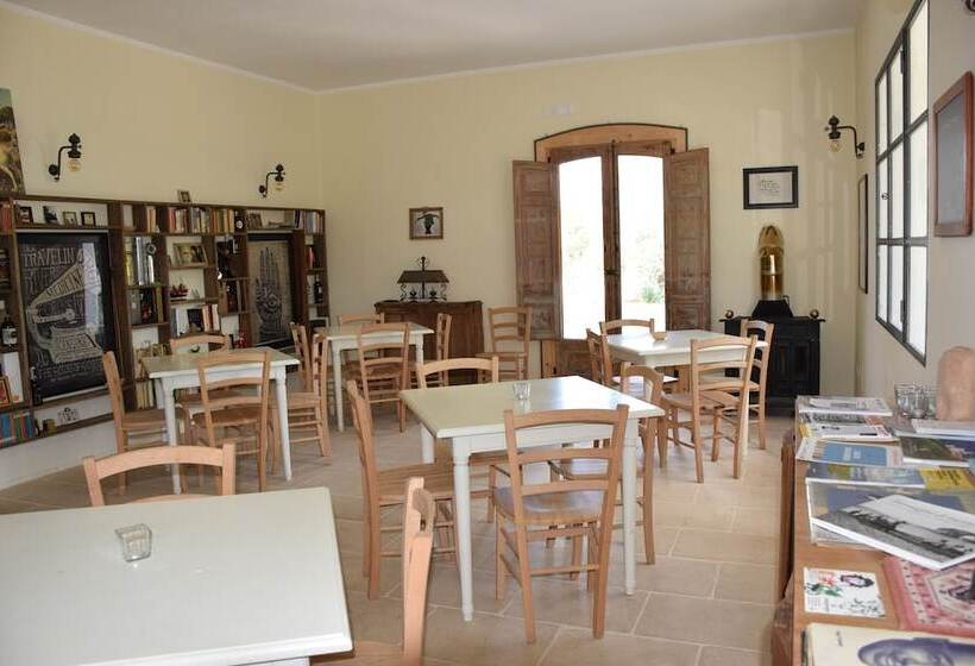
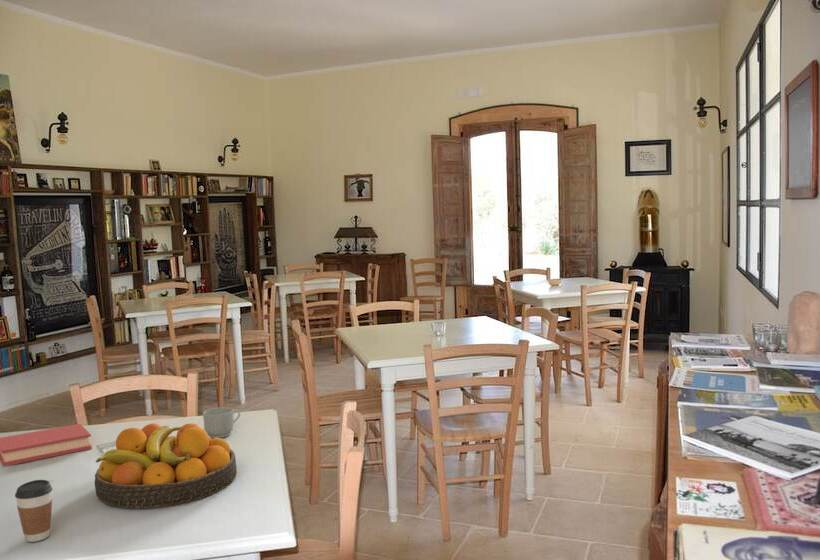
+ mug [202,406,241,439]
+ coffee cup [14,479,54,543]
+ book [0,423,93,467]
+ fruit bowl [94,422,238,510]
